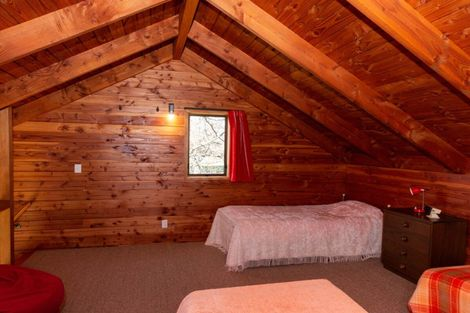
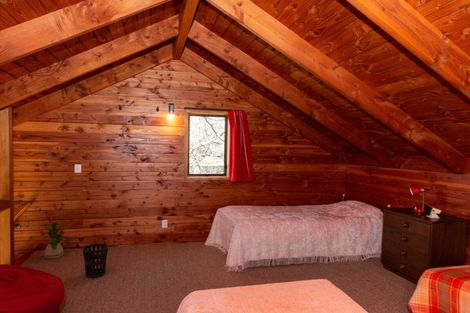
+ house plant [37,221,74,260]
+ wastebasket [82,242,109,279]
